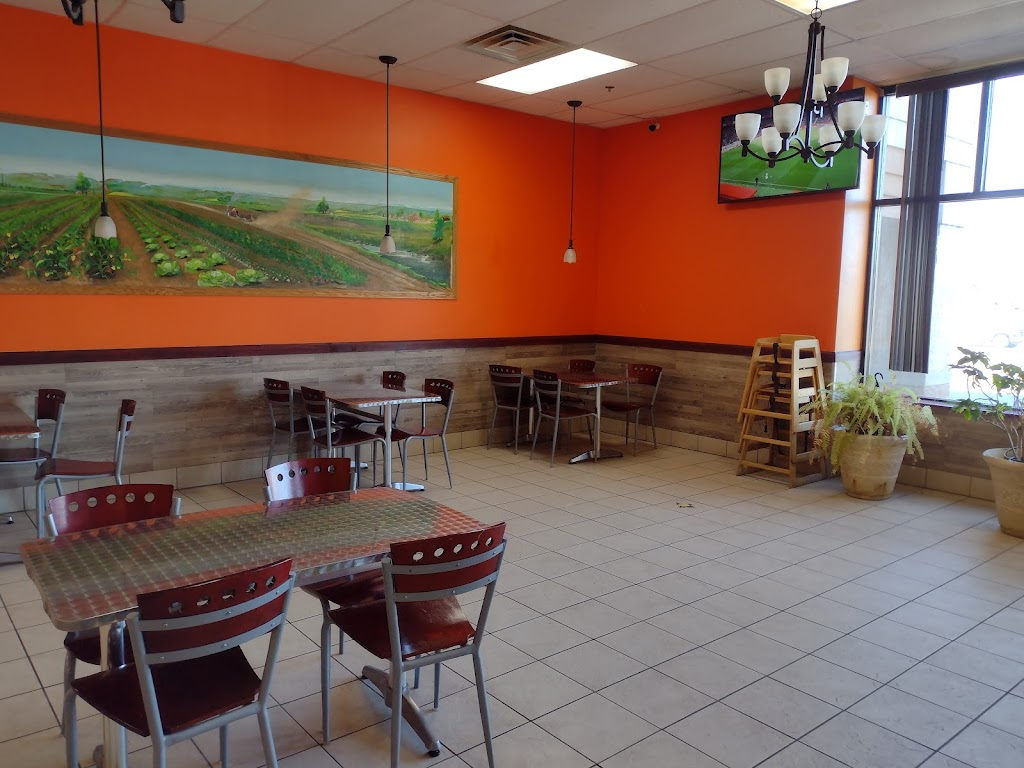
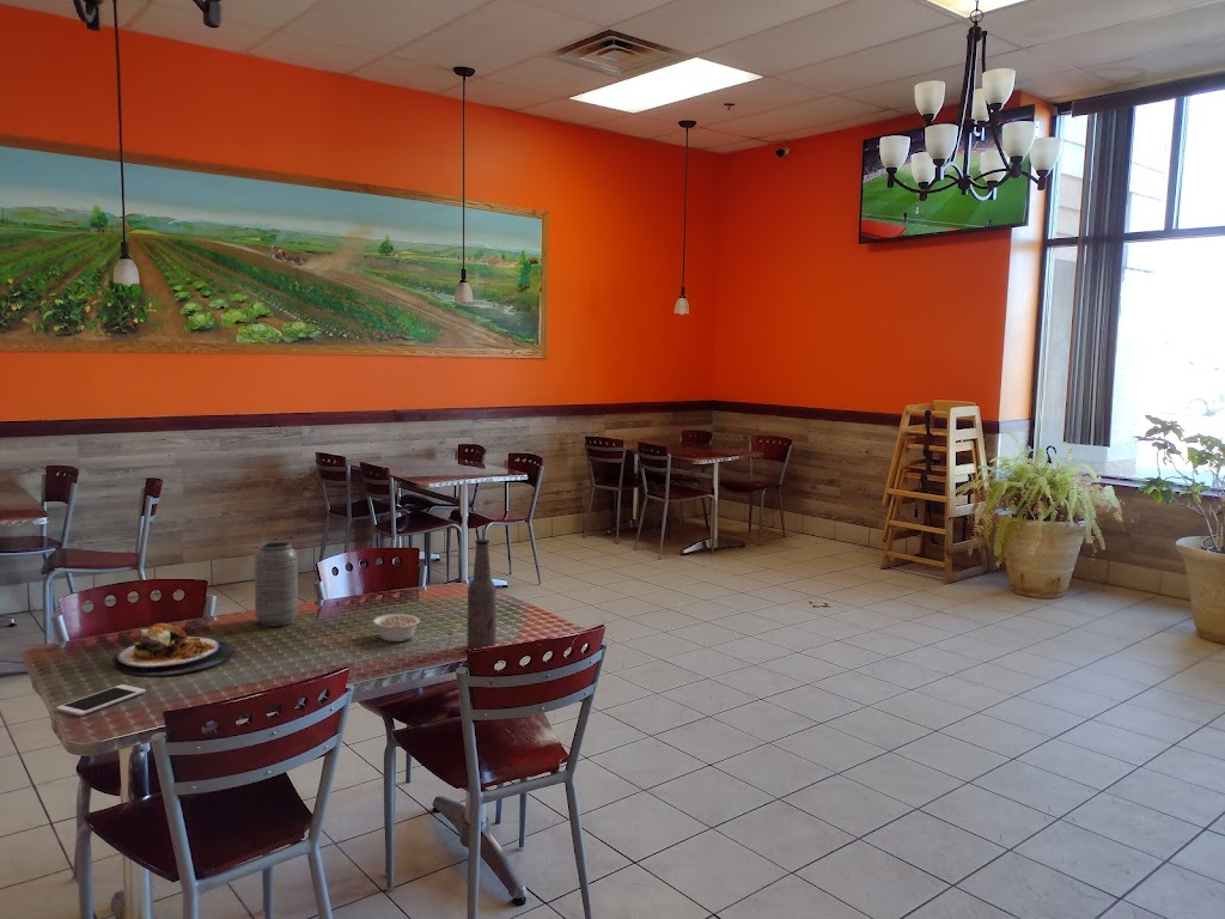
+ legume [372,613,421,643]
+ plate [112,622,234,676]
+ bottle [467,538,498,650]
+ cell phone [55,683,147,717]
+ vase [254,541,299,627]
